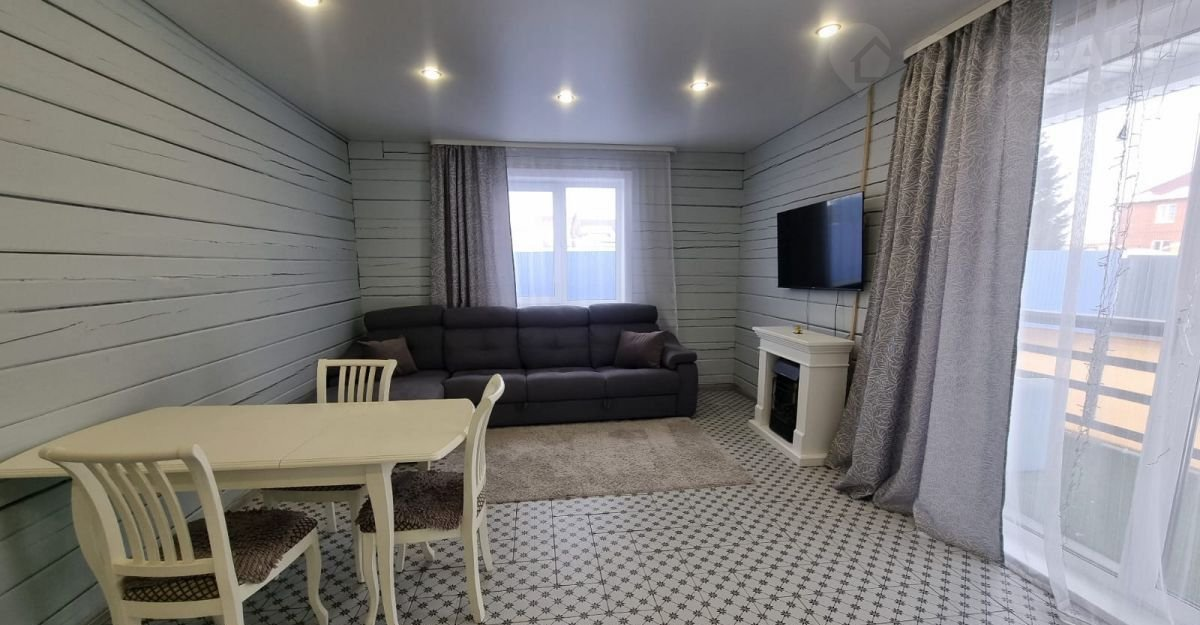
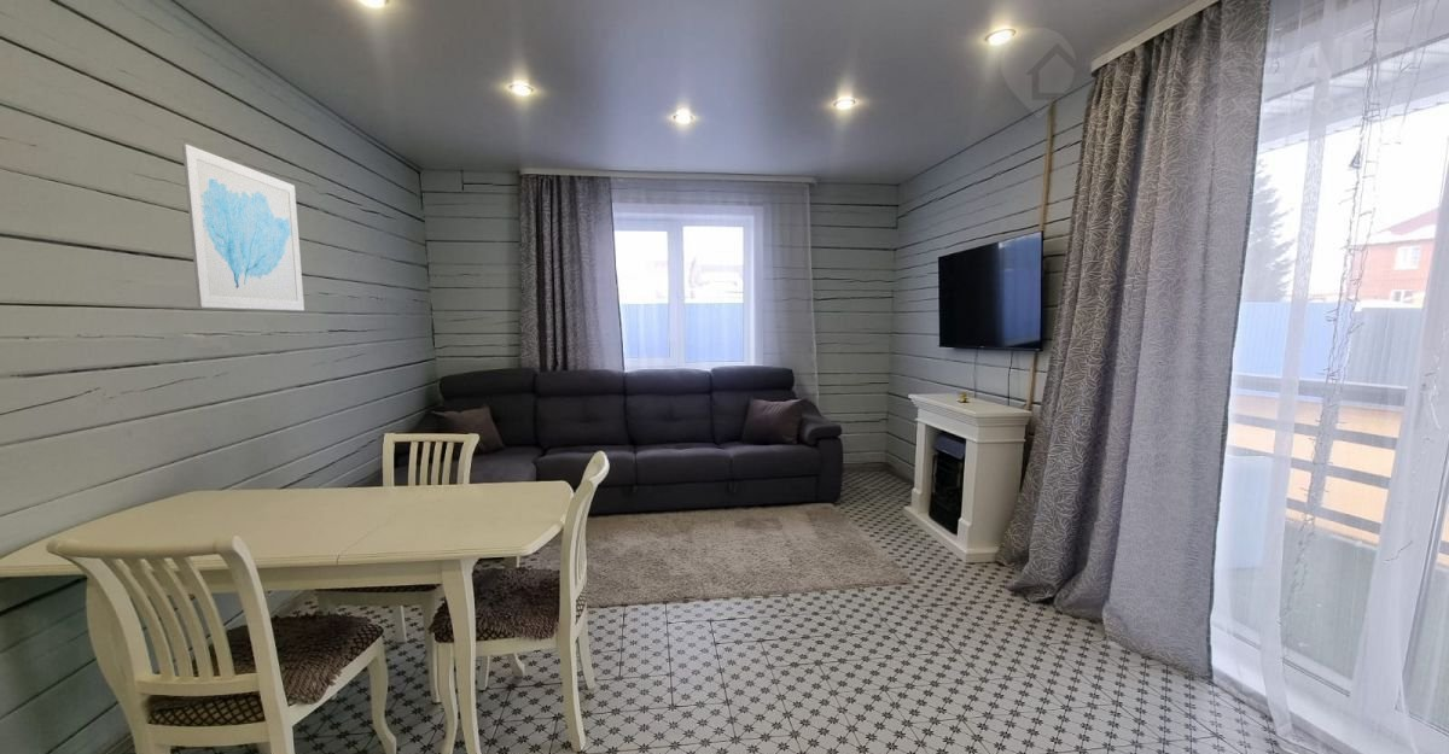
+ wall art [181,142,305,311]
